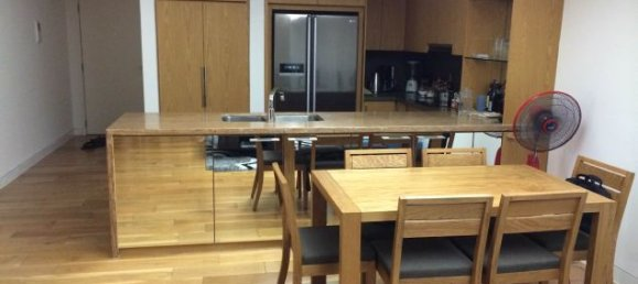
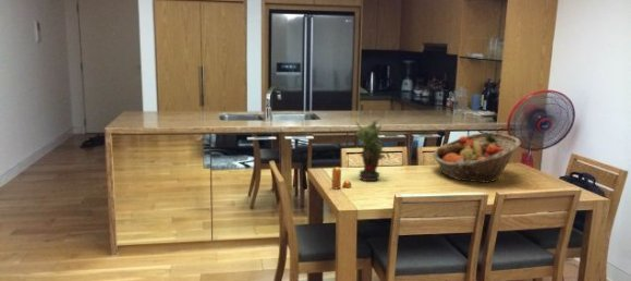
+ potted plant [354,117,392,182]
+ fruit basket [432,132,521,184]
+ pepper shaker [330,166,352,190]
